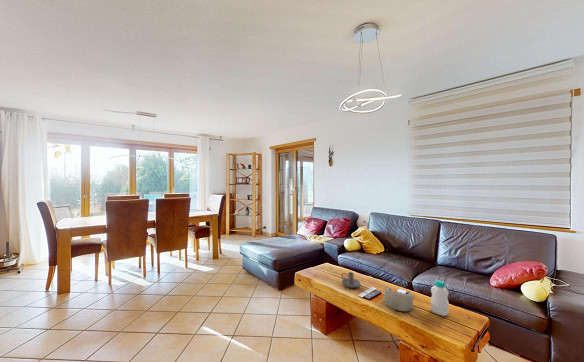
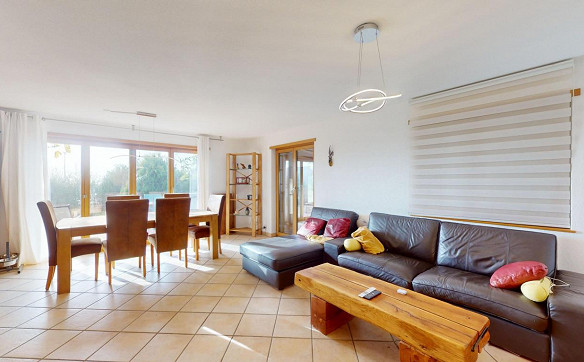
- bottle [430,279,450,317]
- candle holder [341,271,361,289]
- decorative bowl [383,287,414,312]
